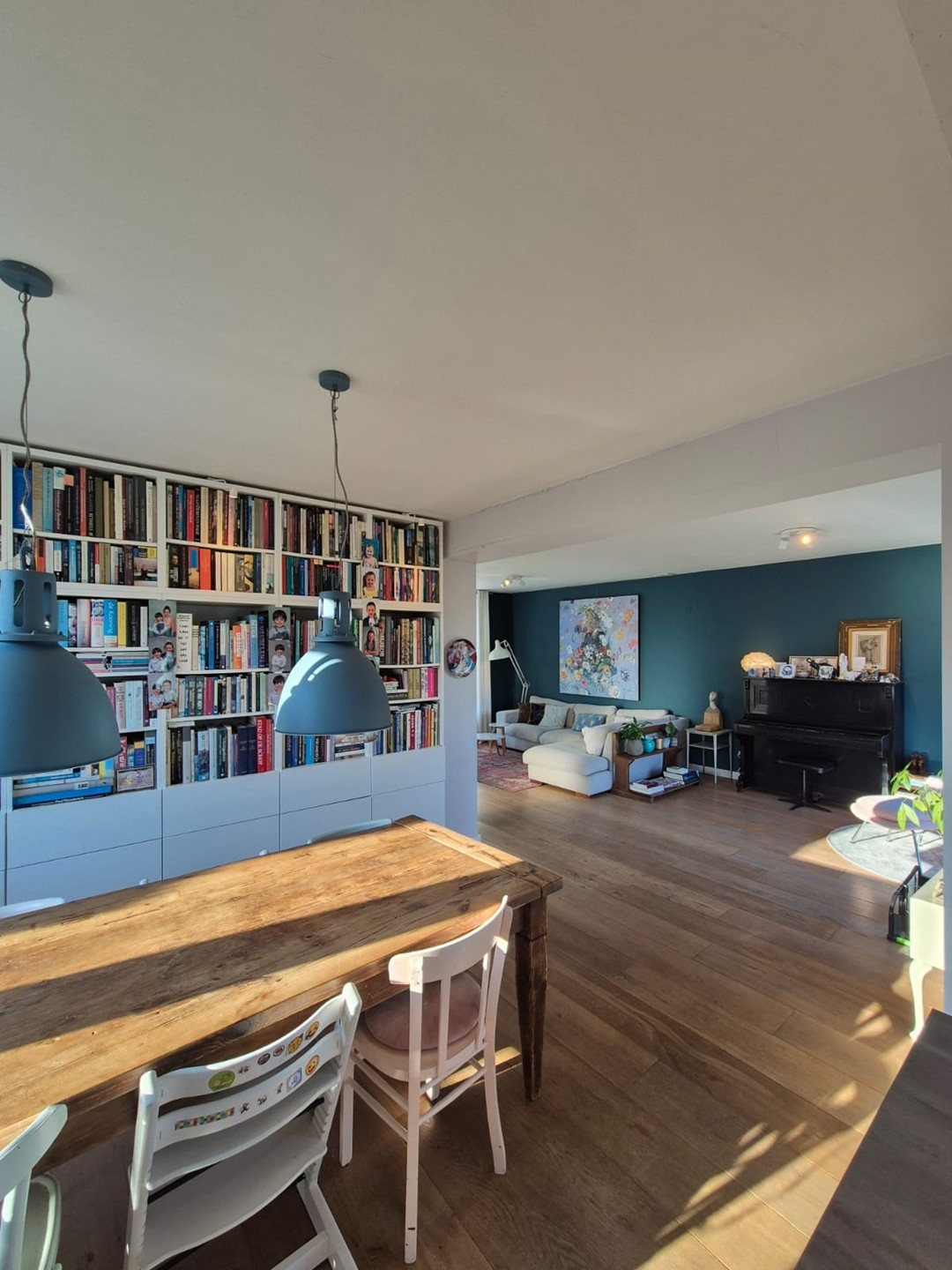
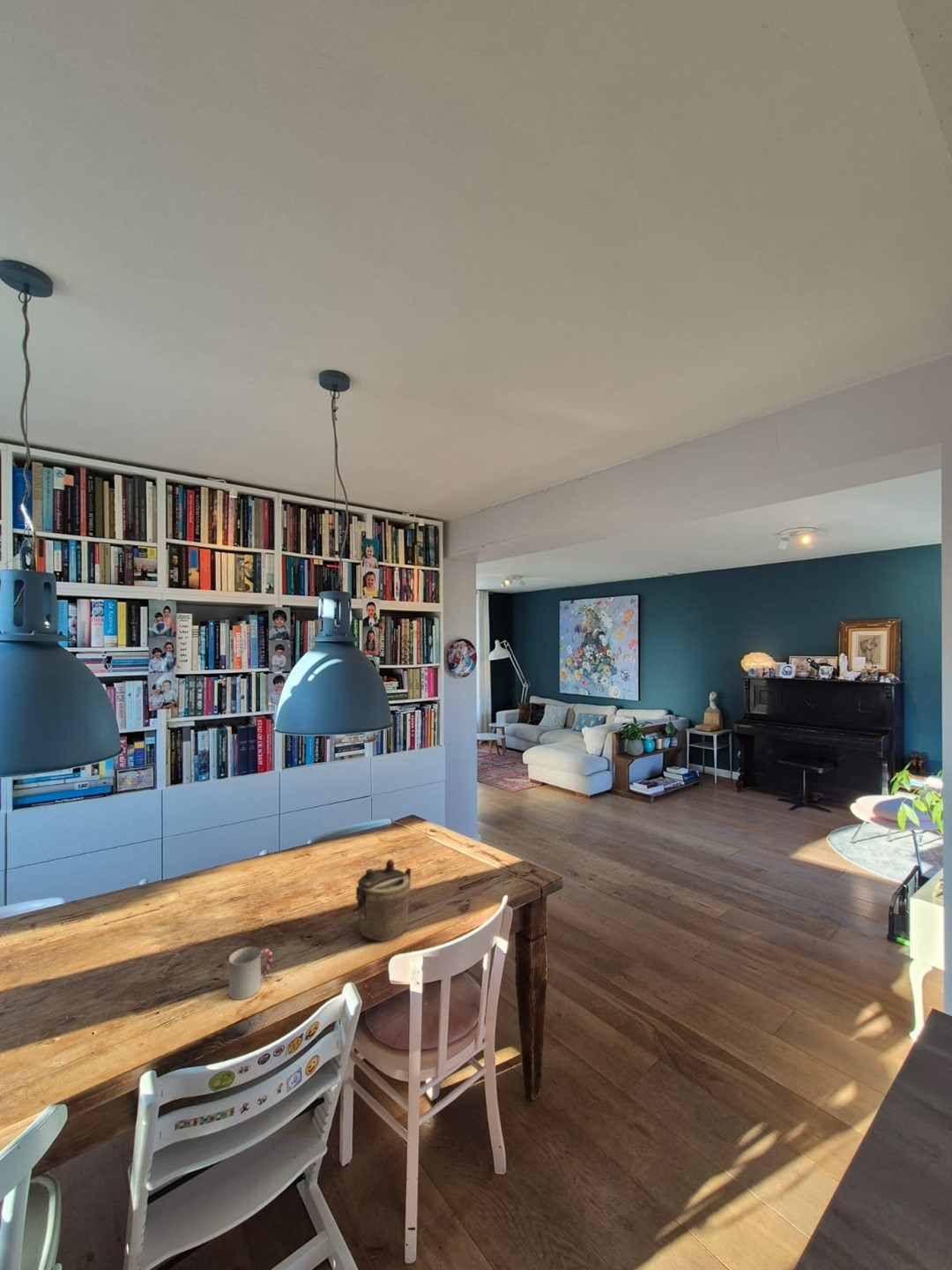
+ teapot [352,858,413,942]
+ cup [228,946,273,1000]
